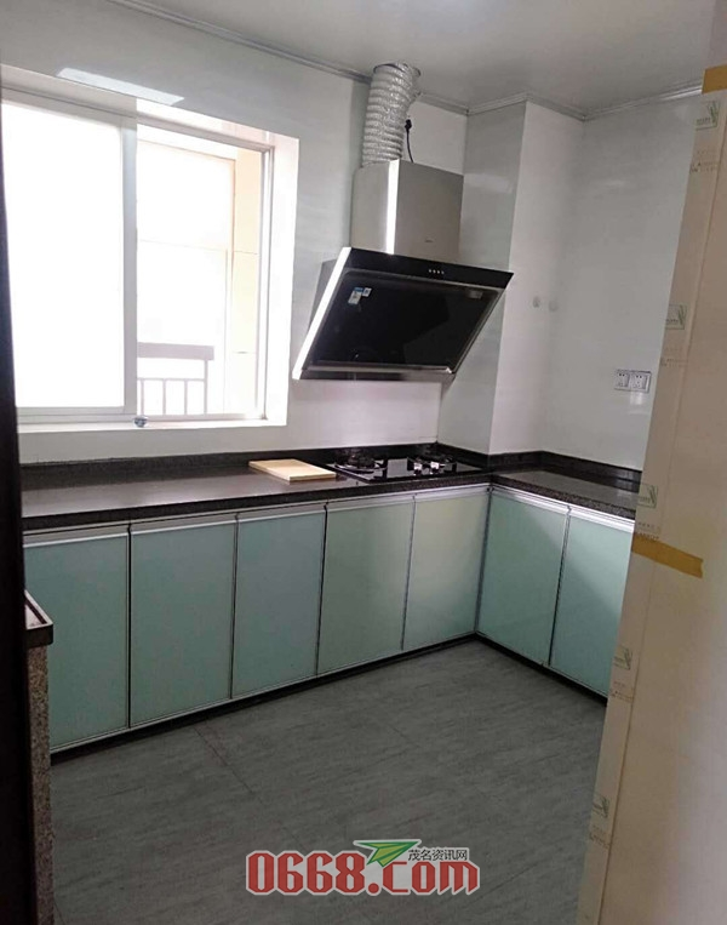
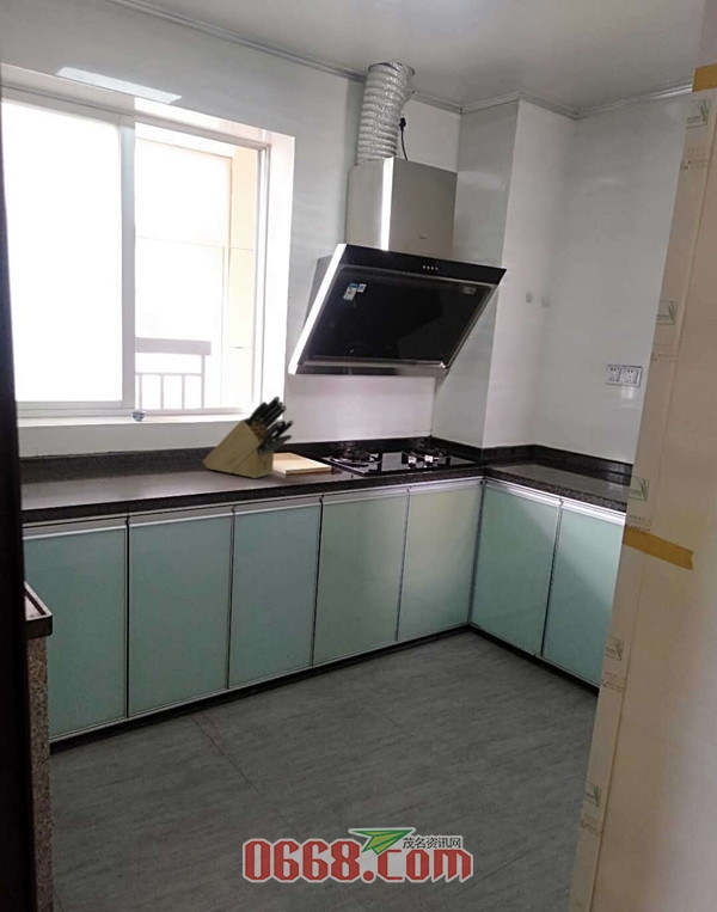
+ knife block [202,396,295,479]
